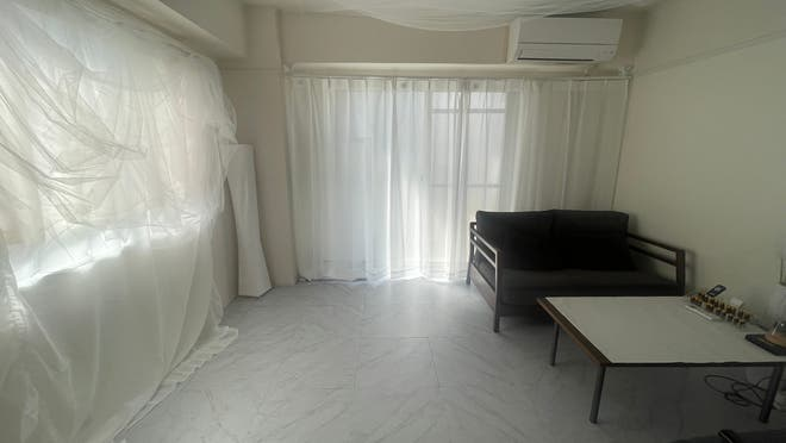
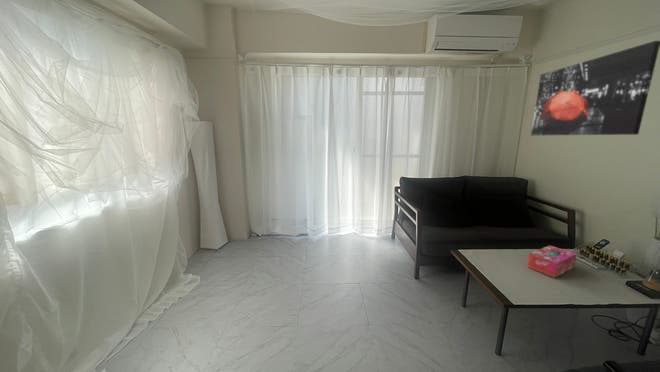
+ wall art [530,40,660,136]
+ tissue box [526,244,578,279]
